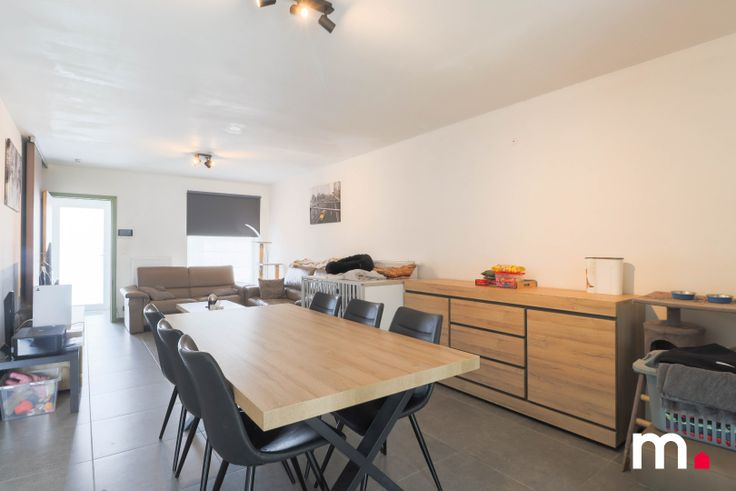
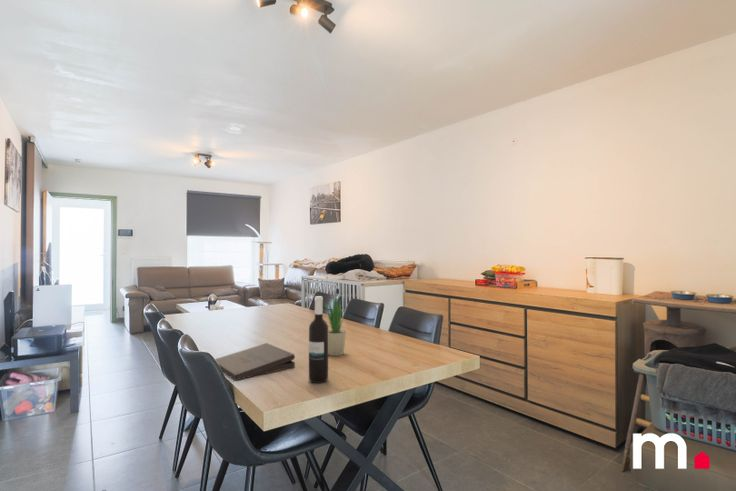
+ pizza box [214,342,296,381]
+ potted plant [323,291,347,357]
+ wine bottle [308,295,329,384]
